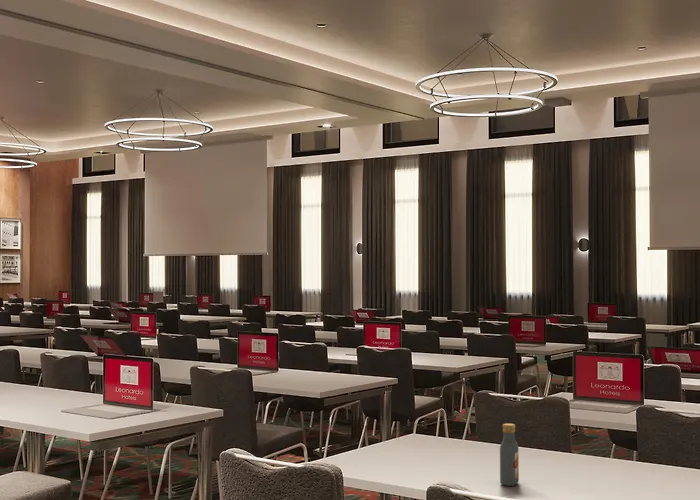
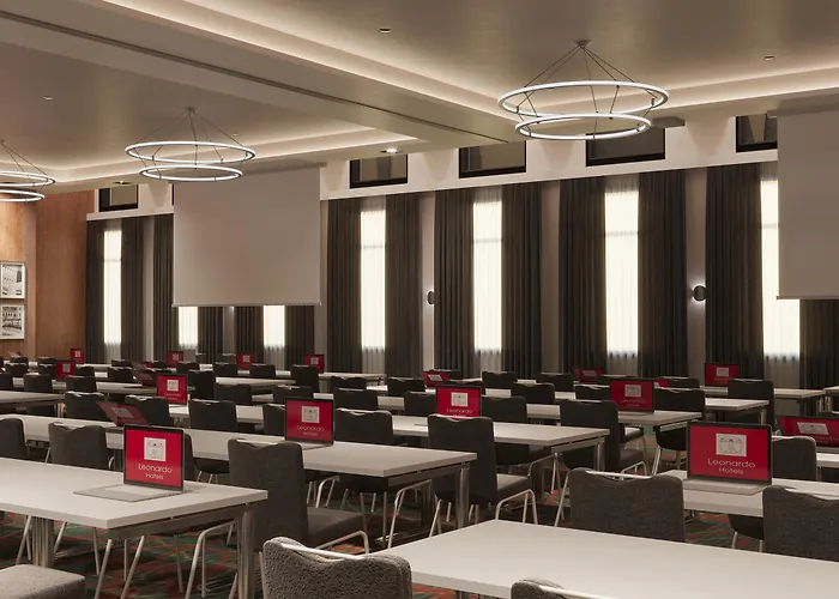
- vodka [499,423,520,487]
